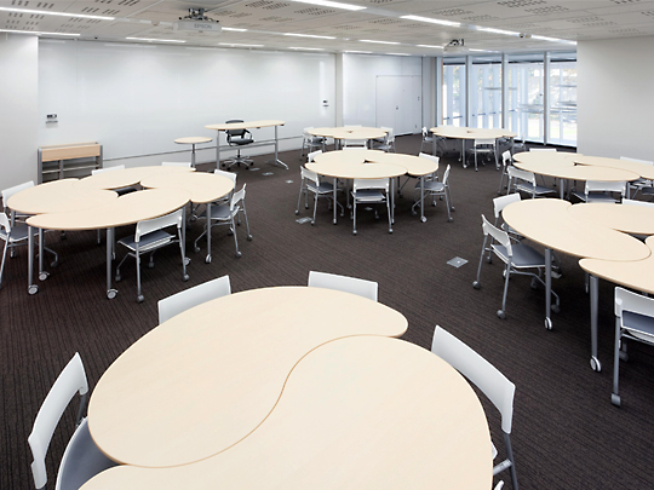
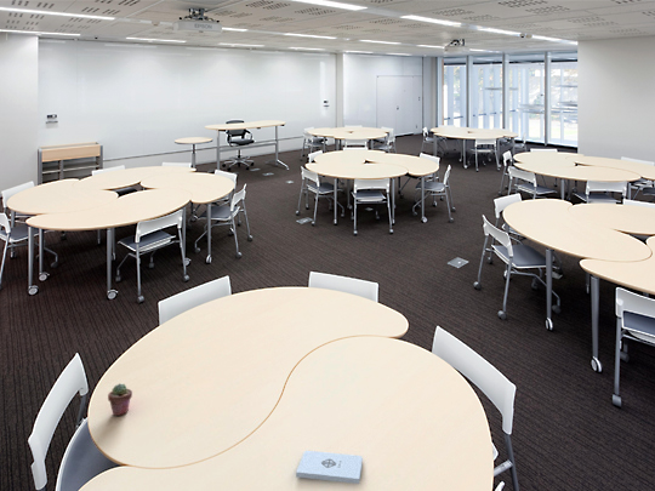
+ potted succulent [107,382,133,417]
+ notepad [295,450,364,485]
